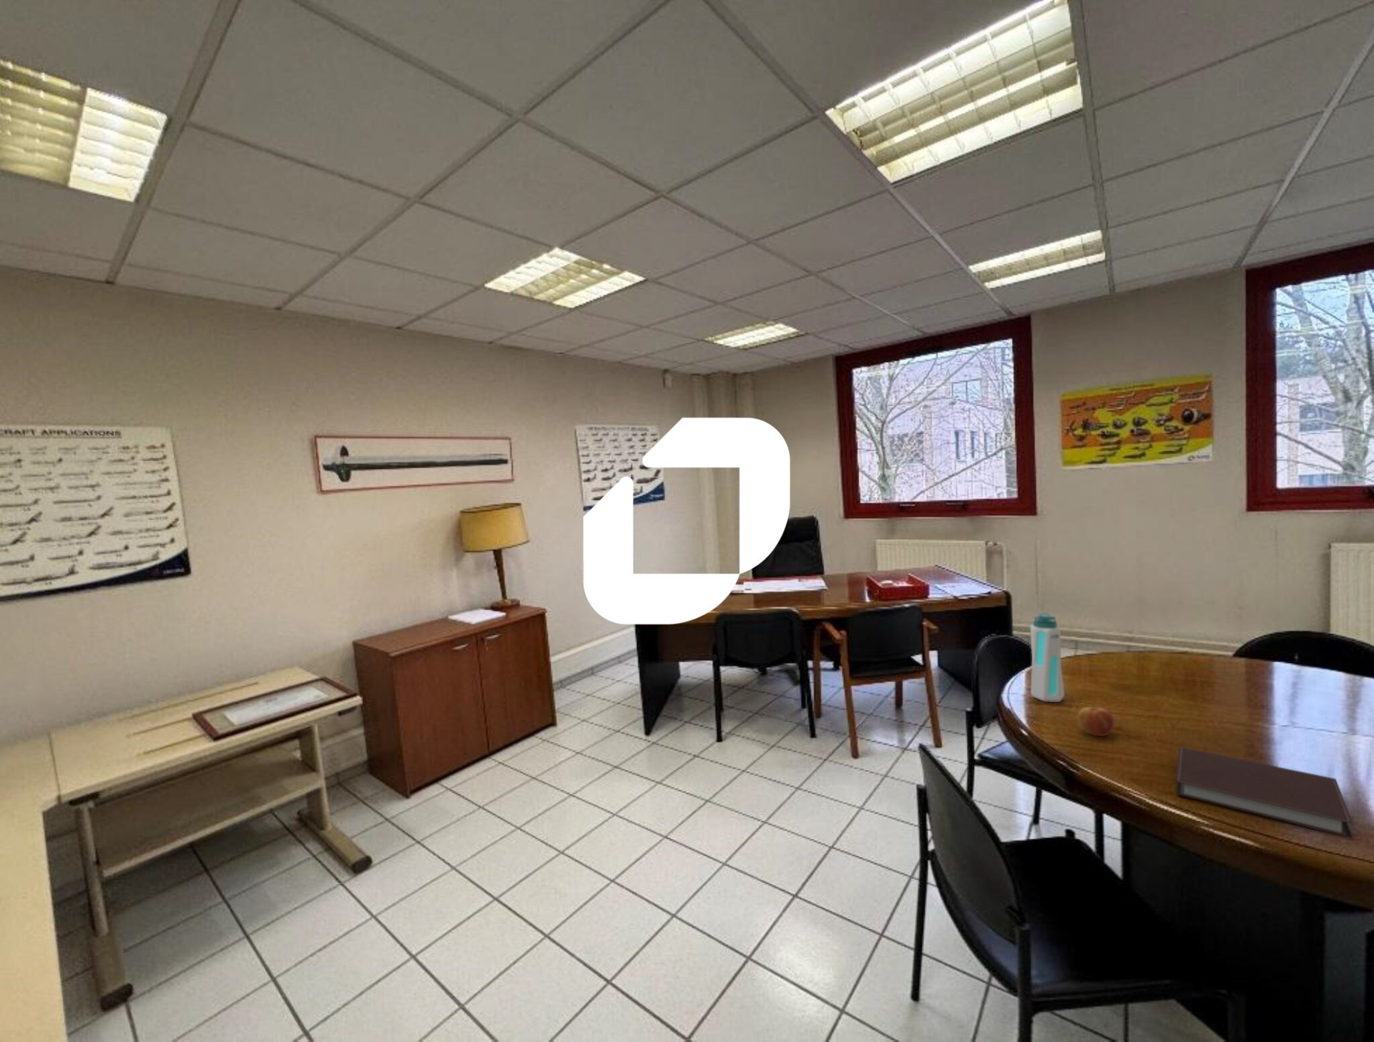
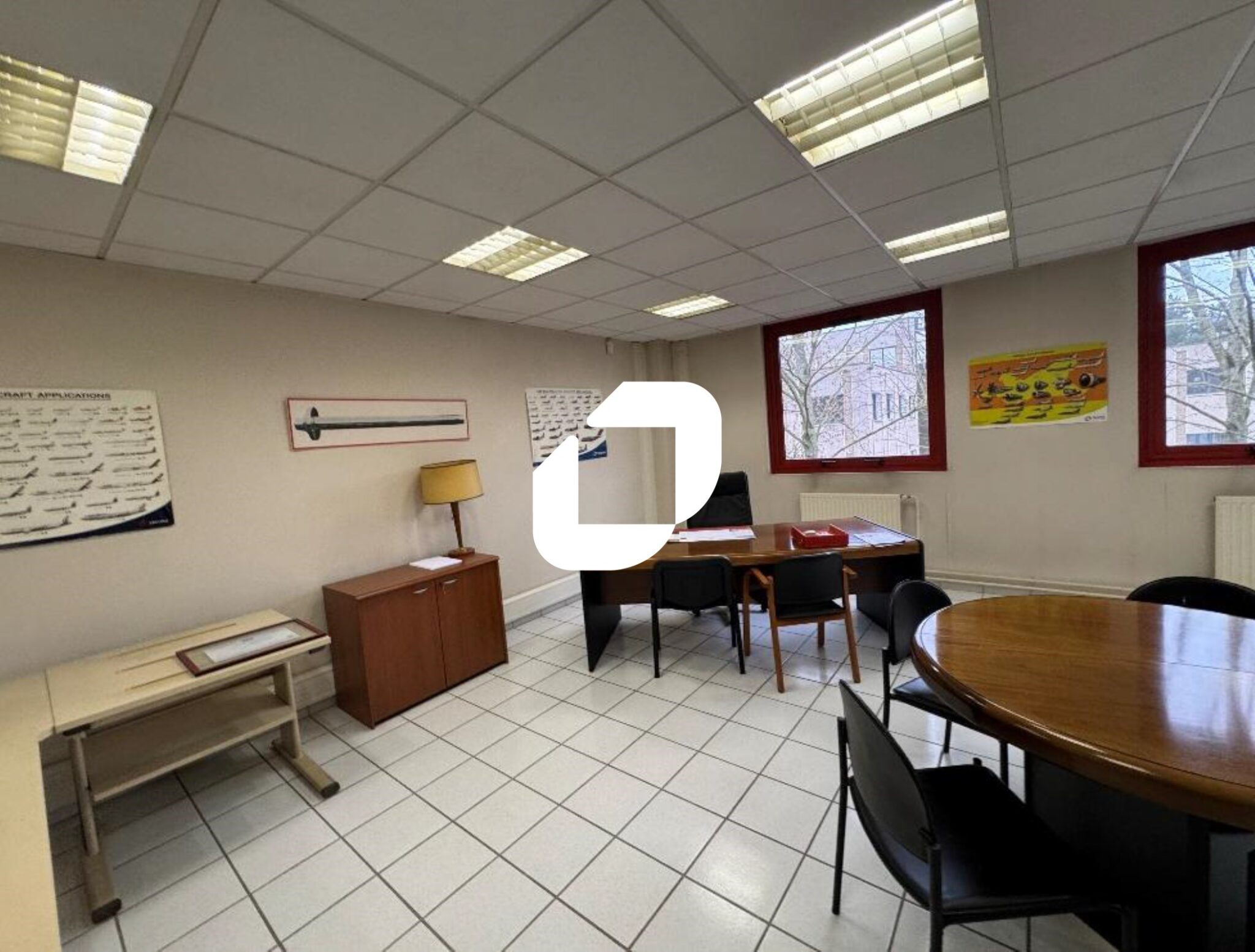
- apple [1077,706,1115,737]
- water bottle [1030,612,1065,703]
- notebook [1176,746,1354,840]
